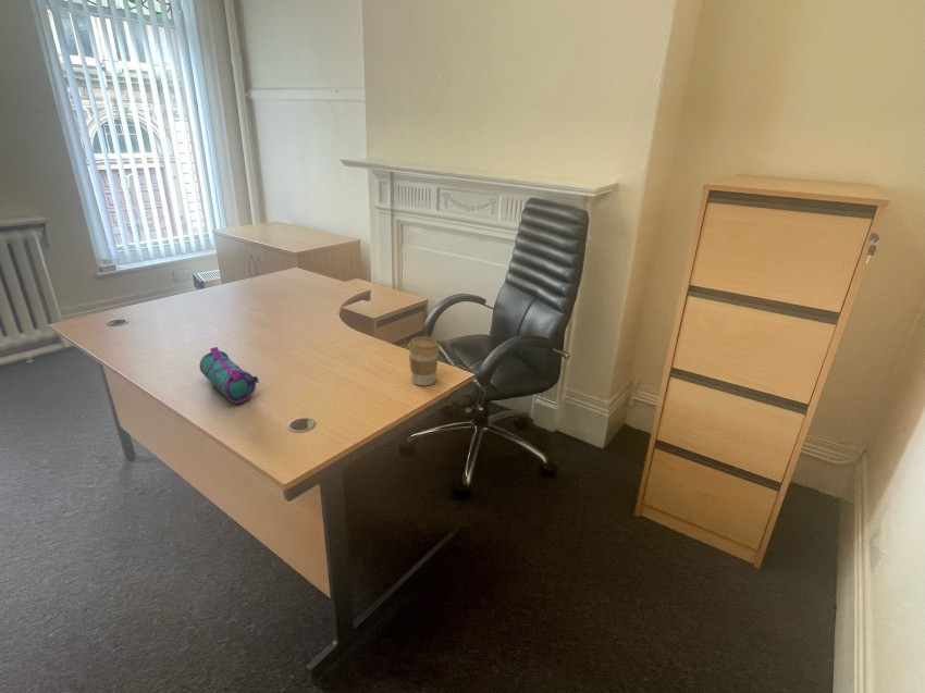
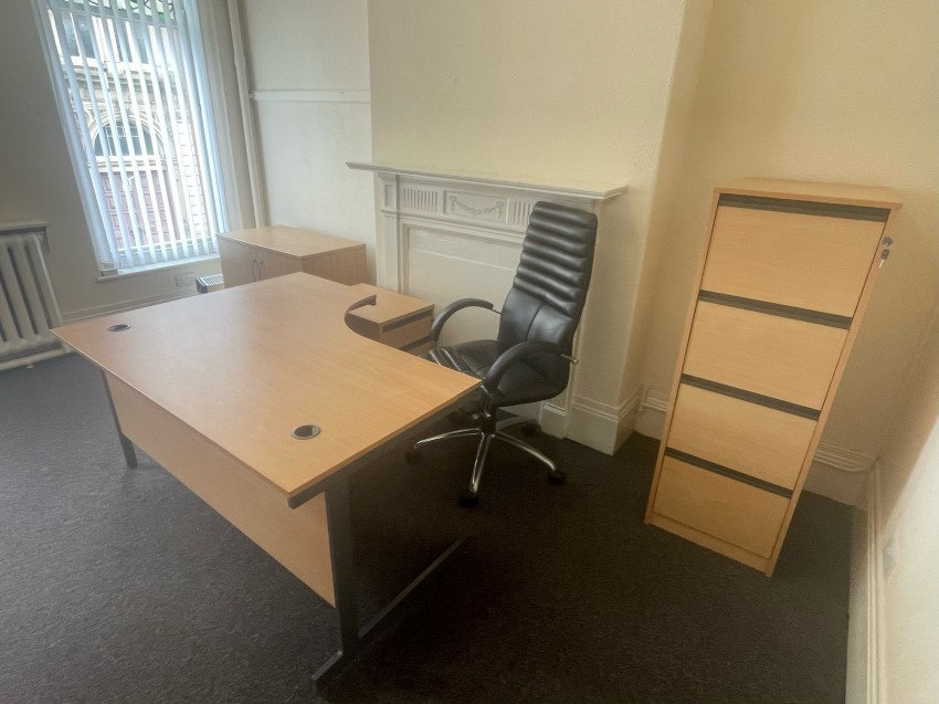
- pencil case [198,346,260,405]
- coffee cup [407,336,441,386]
